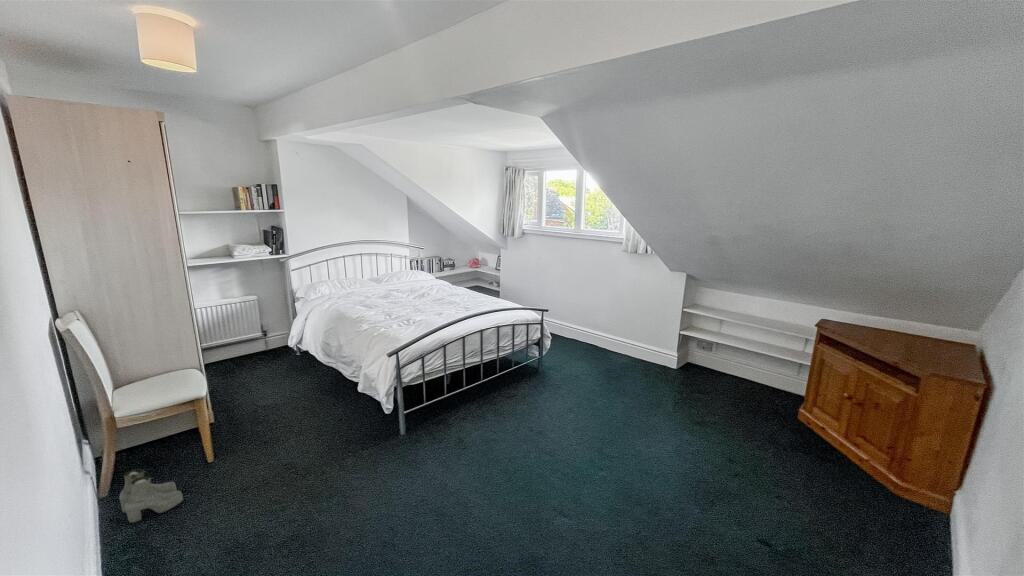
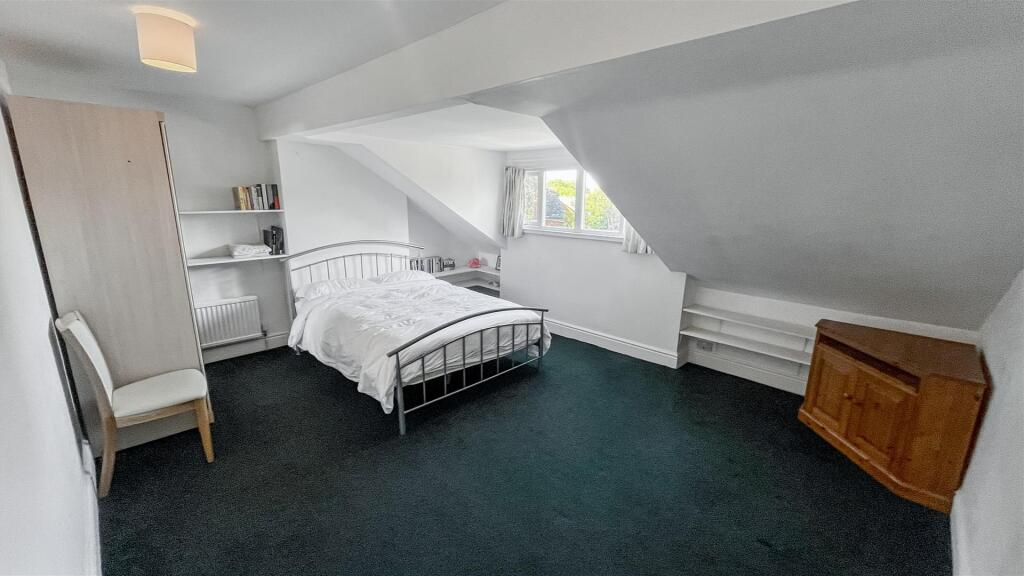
- boots [118,468,184,524]
